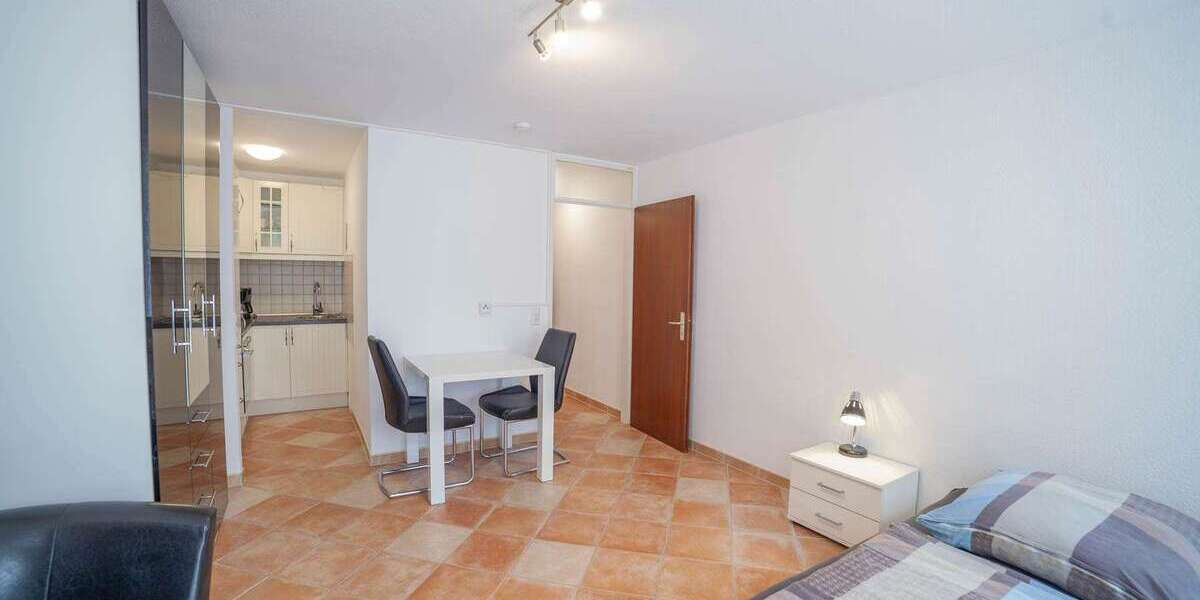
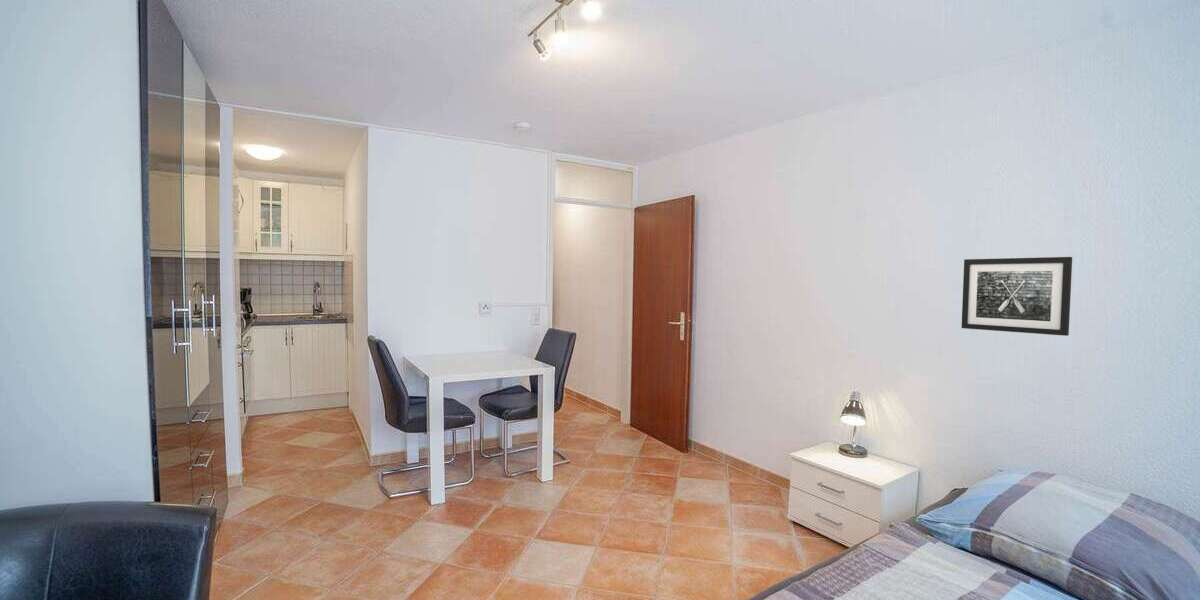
+ wall art [961,256,1073,337]
